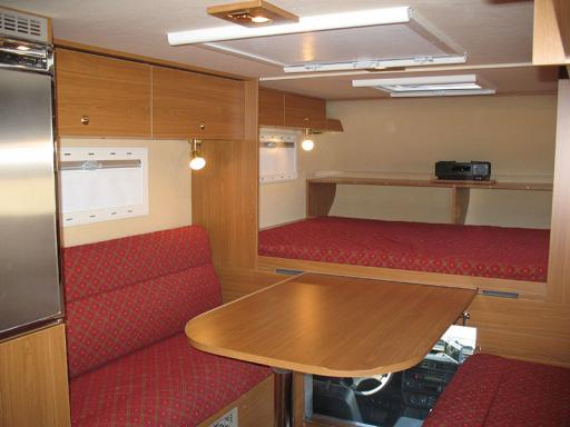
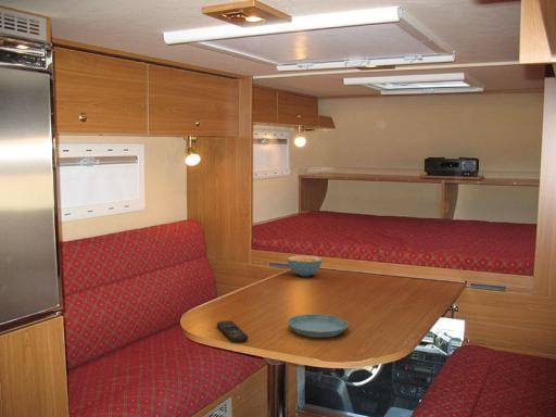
+ saucer [287,313,350,339]
+ remote control [216,320,249,343]
+ cereal bowl [287,254,324,277]
